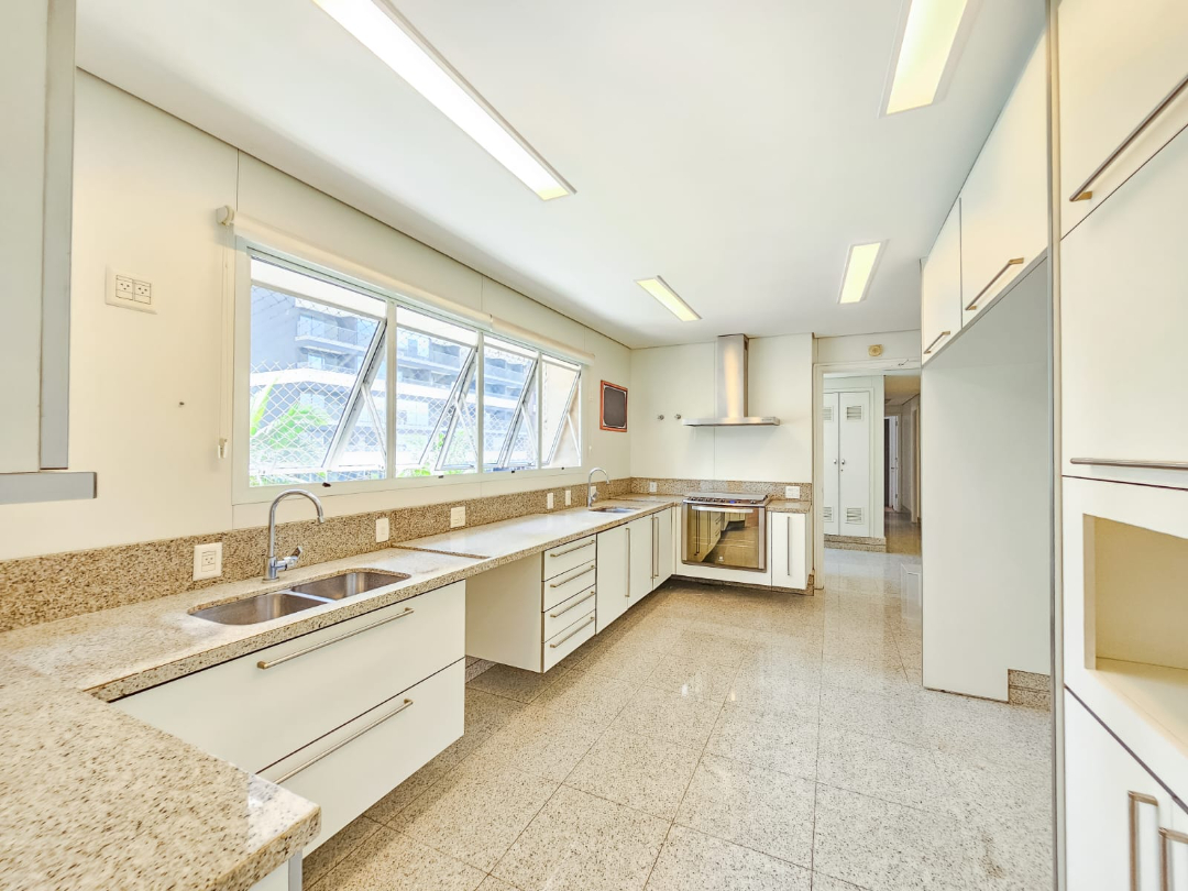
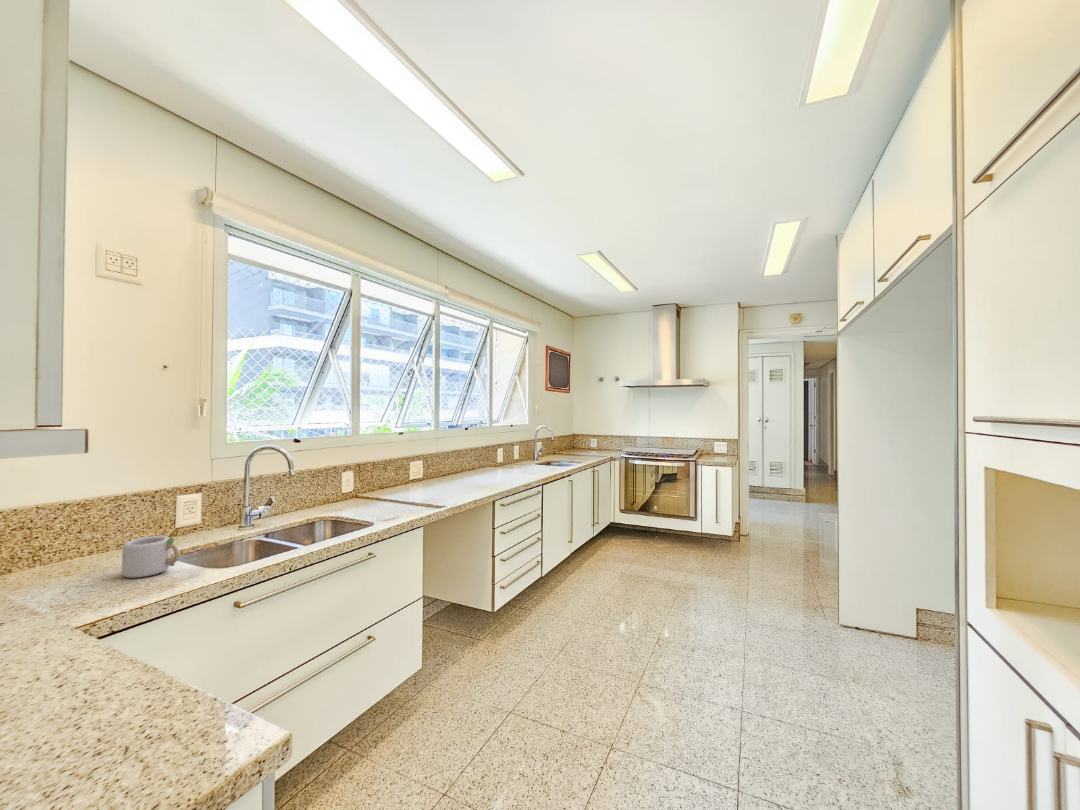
+ mug [121,535,180,579]
